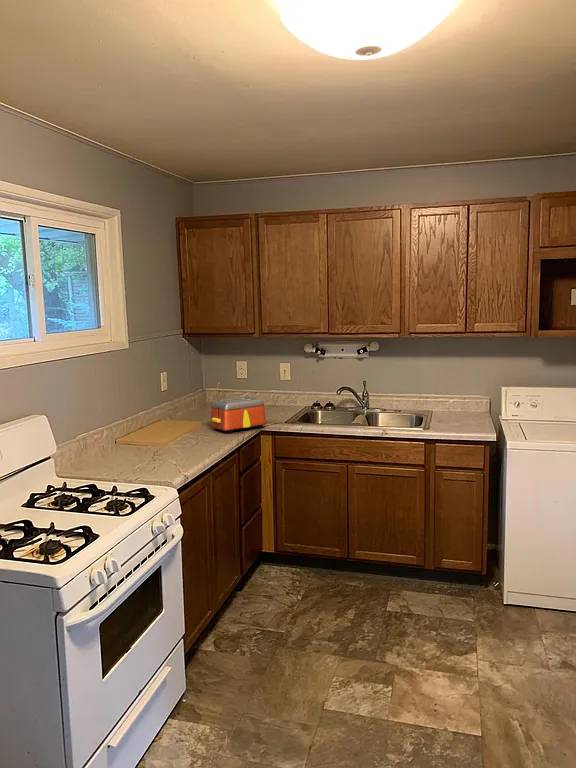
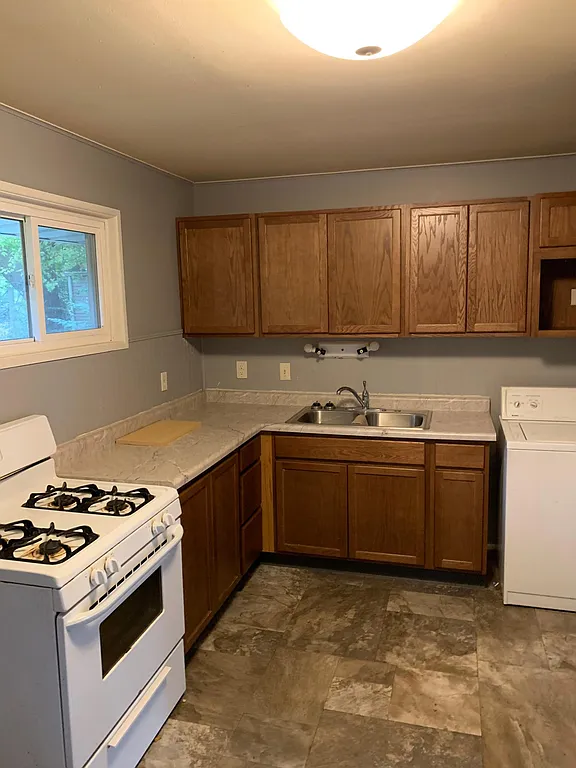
- toaster [209,396,267,434]
